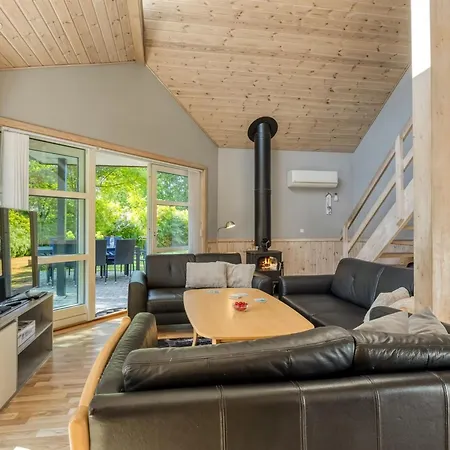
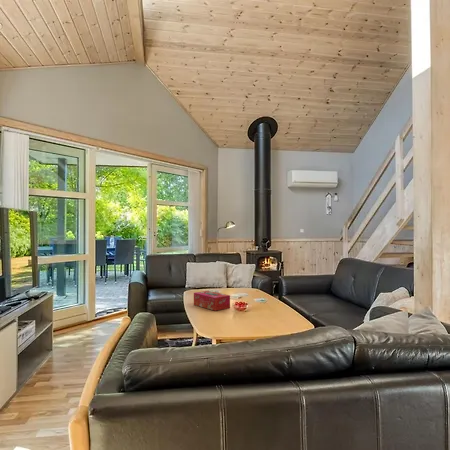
+ tissue box [193,290,231,312]
